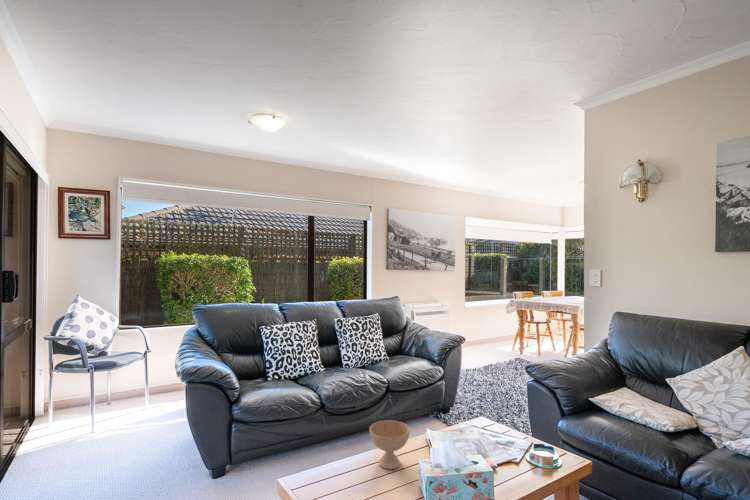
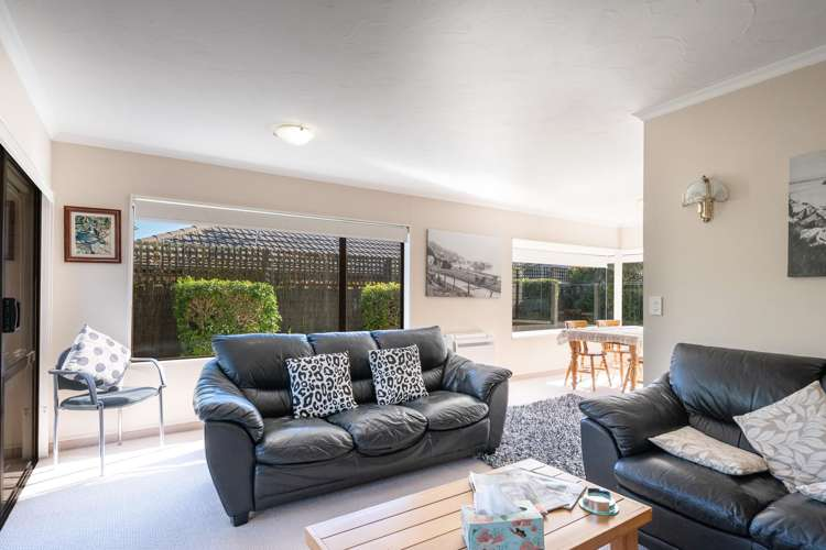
- bowl [369,419,411,470]
